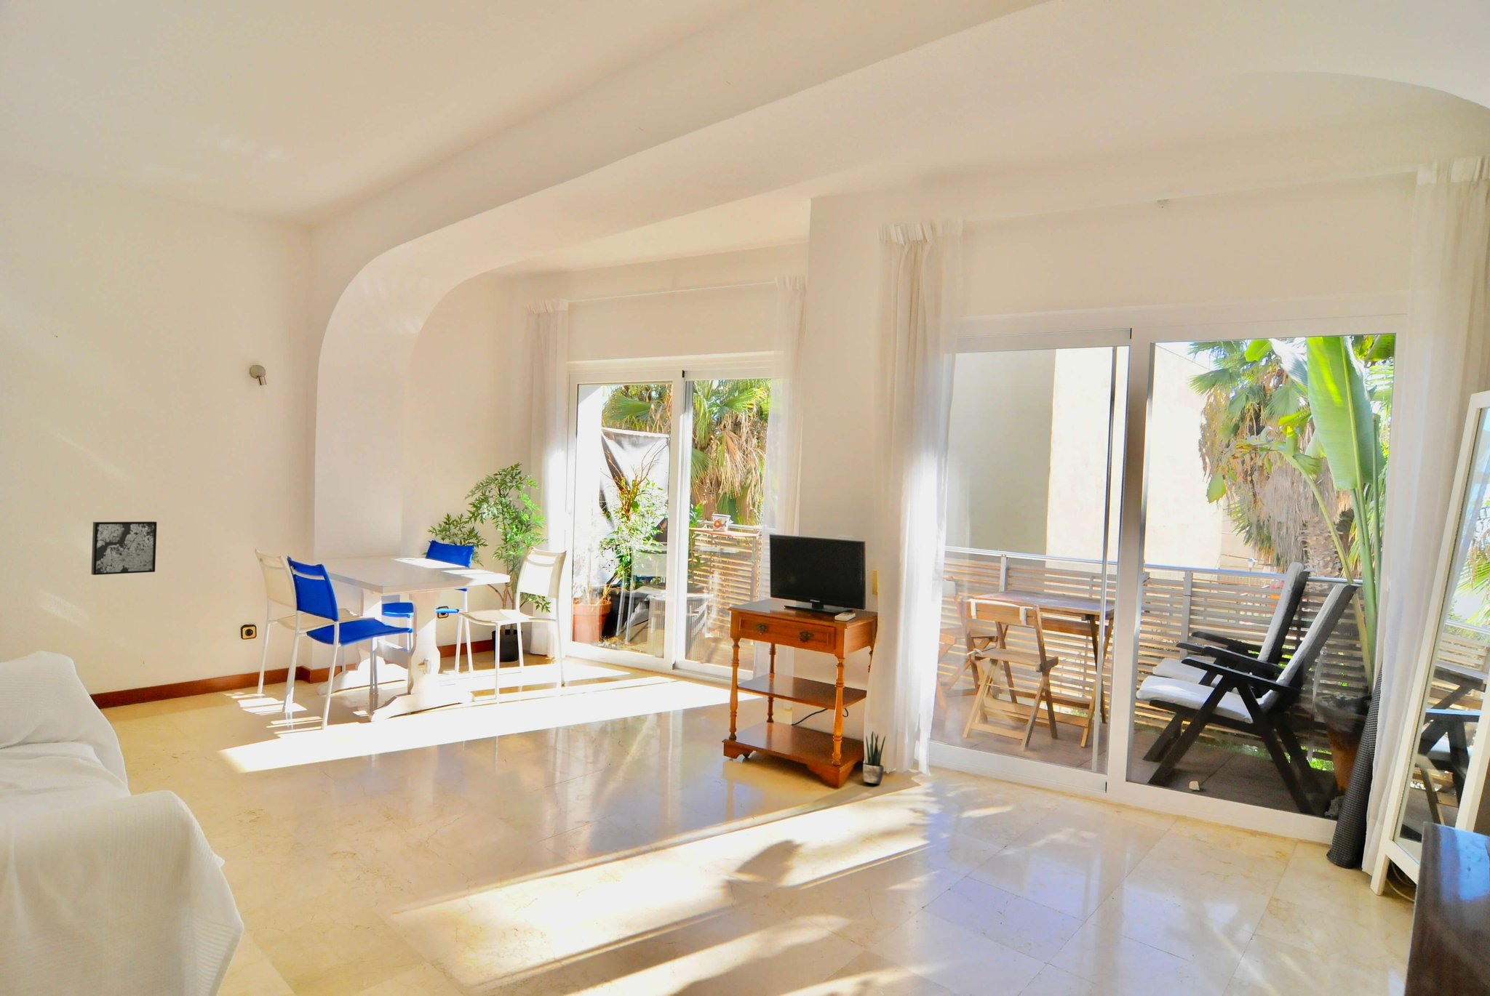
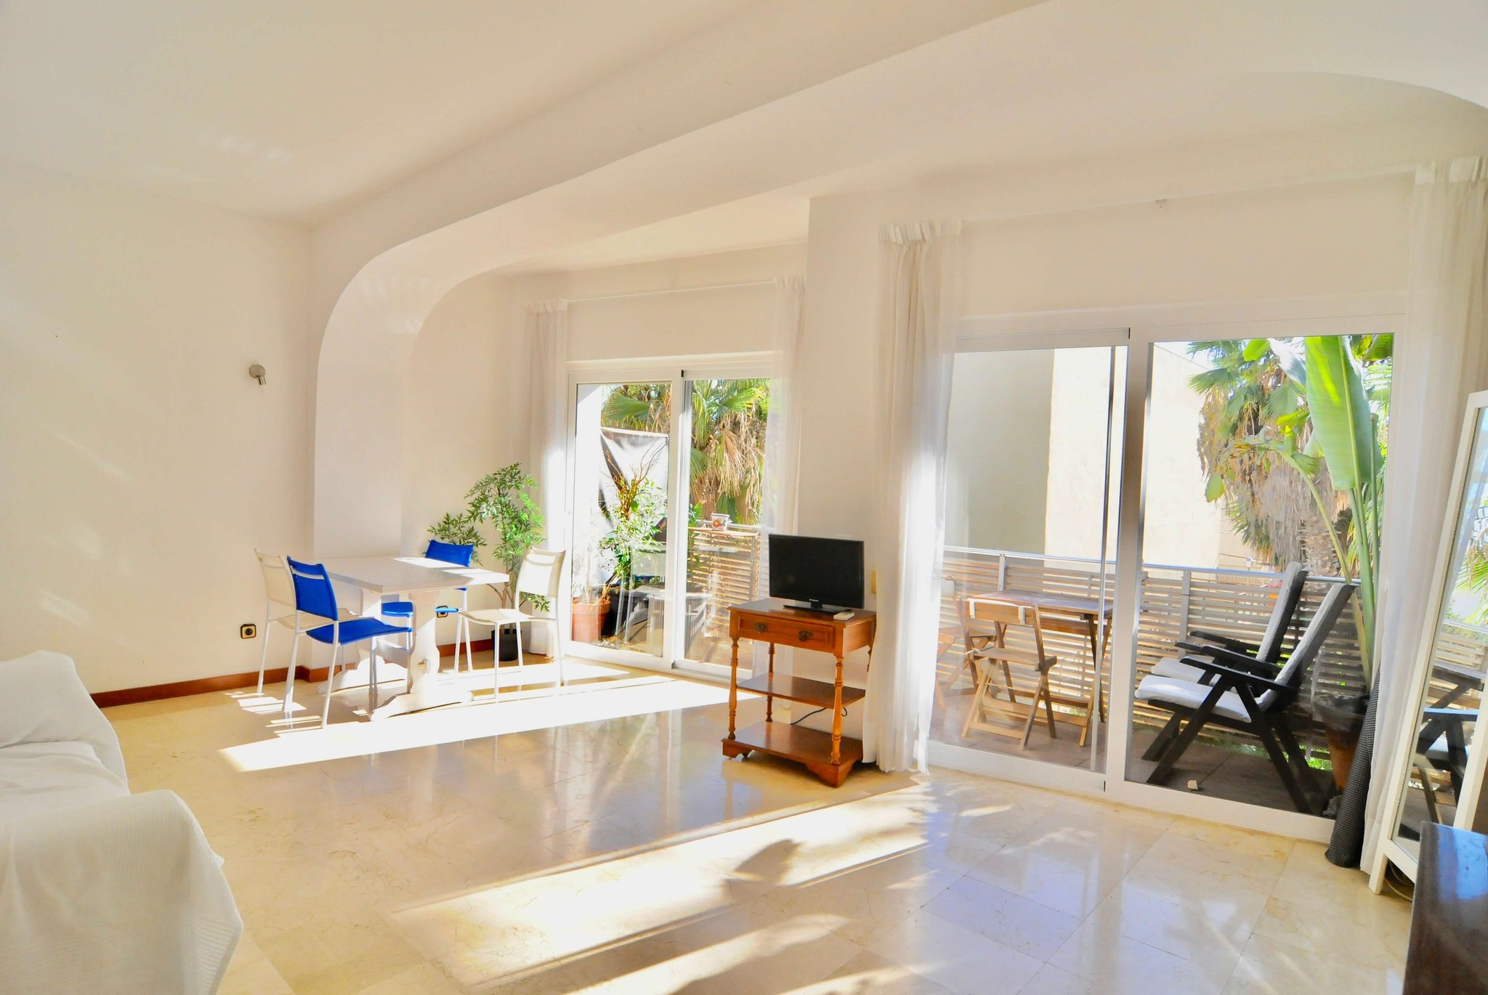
- potted plant [862,730,886,785]
- wall art [90,520,158,576]
